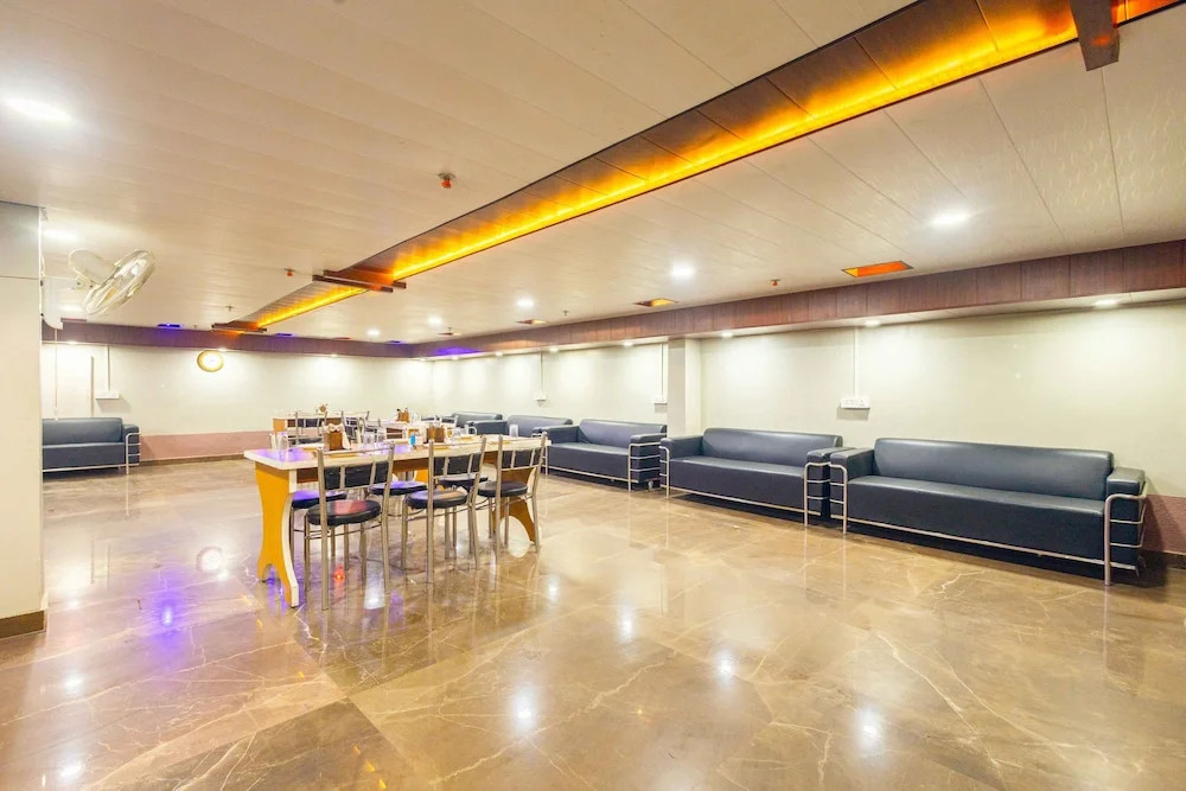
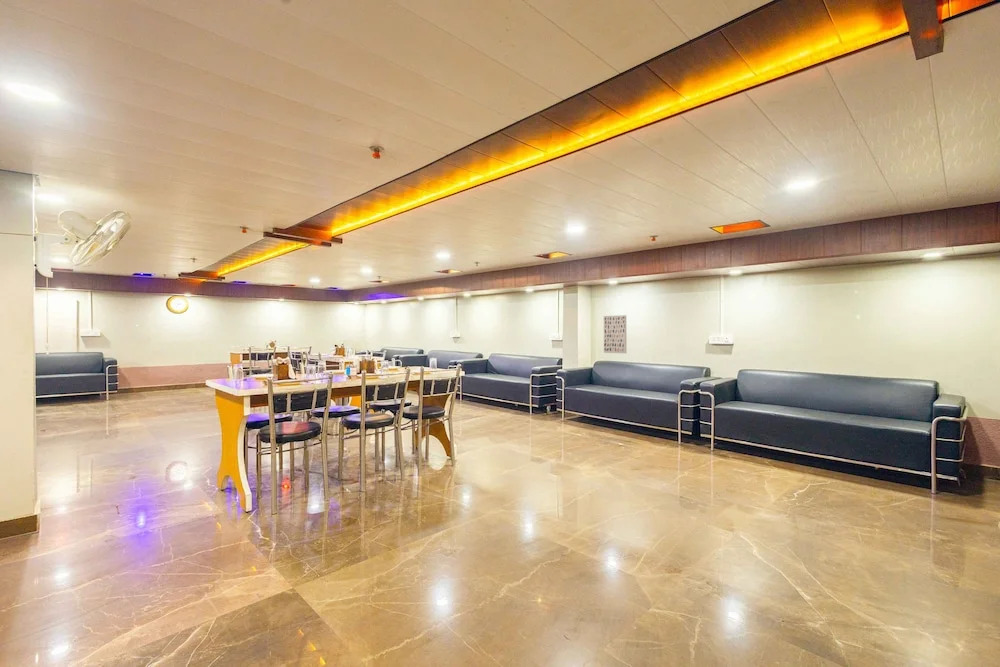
+ wall art [603,314,627,354]
